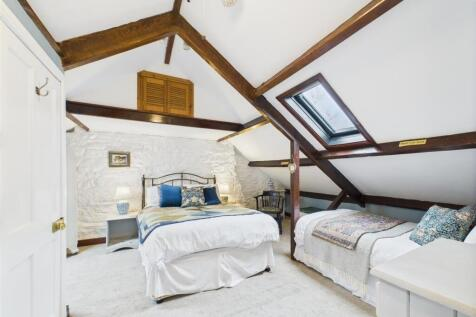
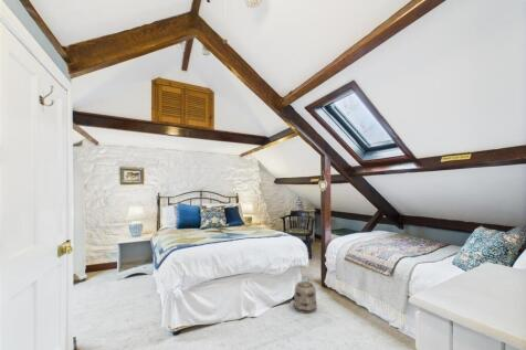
+ basket [293,276,318,315]
